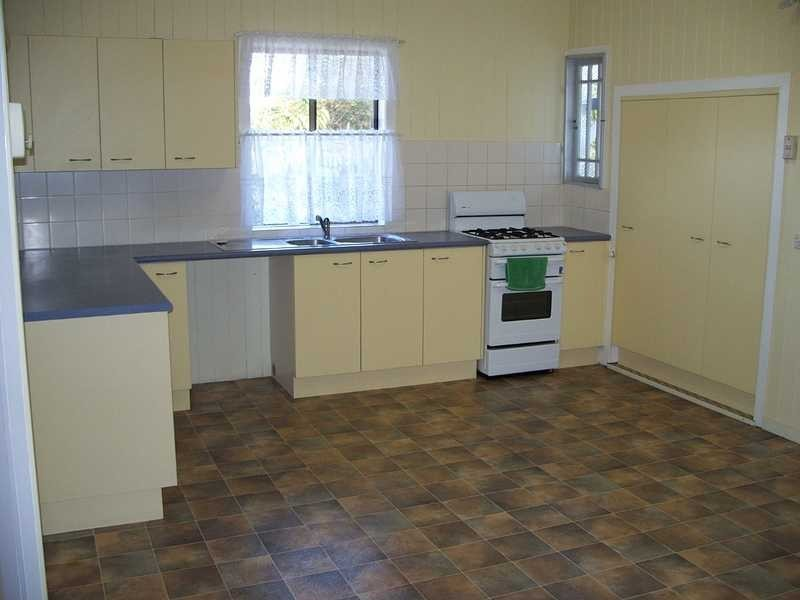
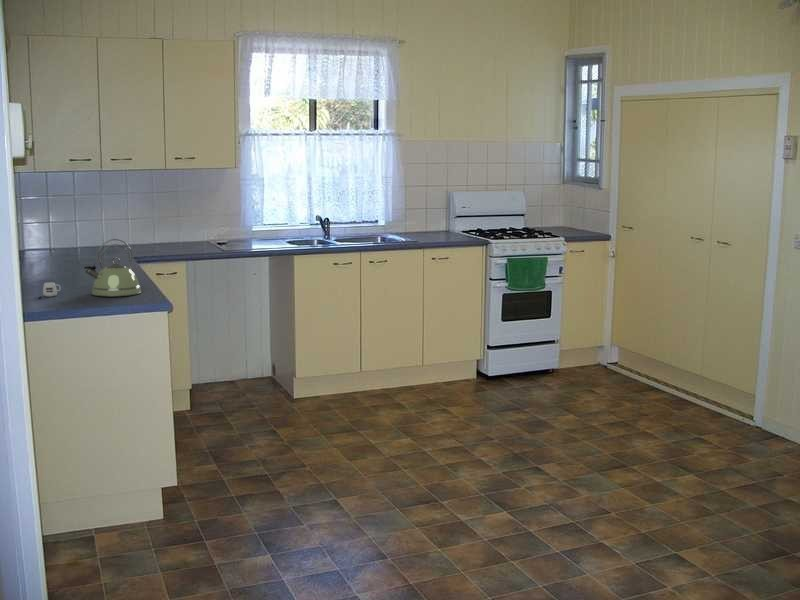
+ kettle [83,238,143,298]
+ mug [37,282,62,300]
